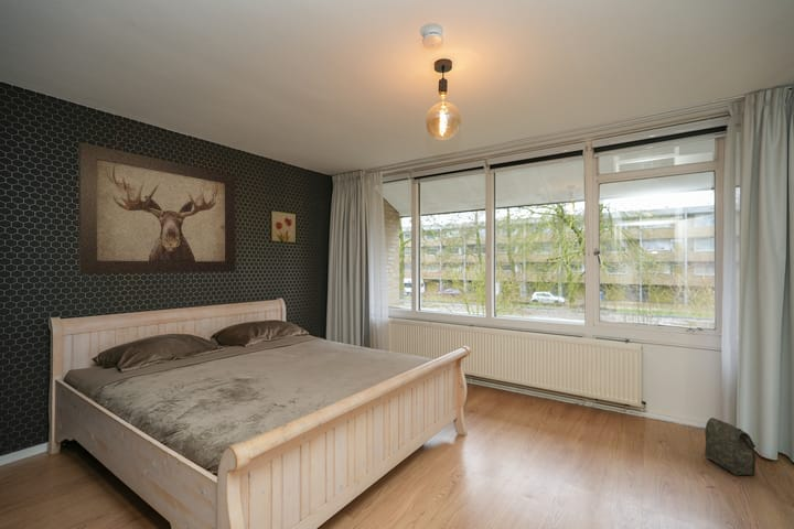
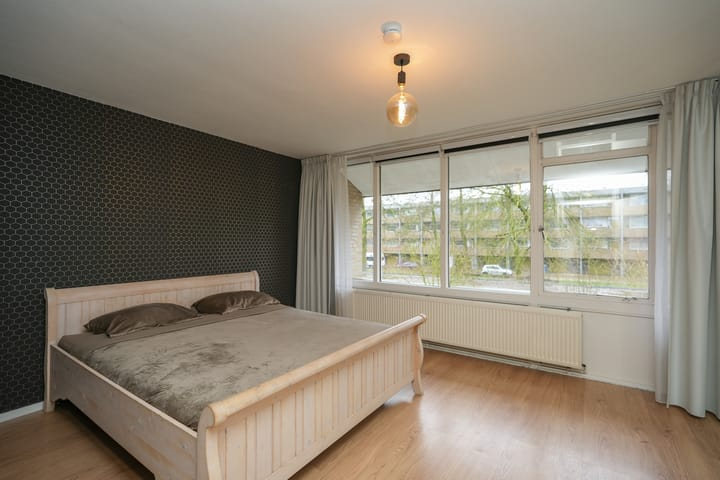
- bag [704,417,757,476]
- wall art [77,141,237,276]
- wall art [269,208,298,245]
